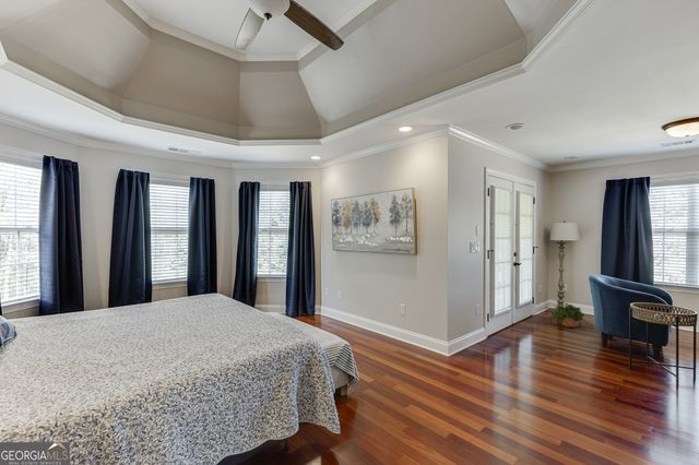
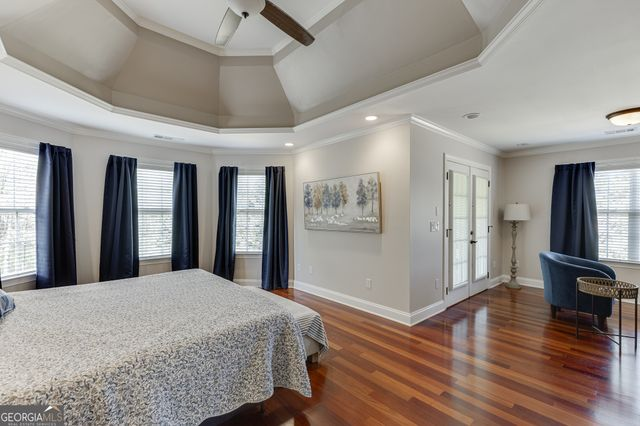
- potted plant [547,302,590,329]
